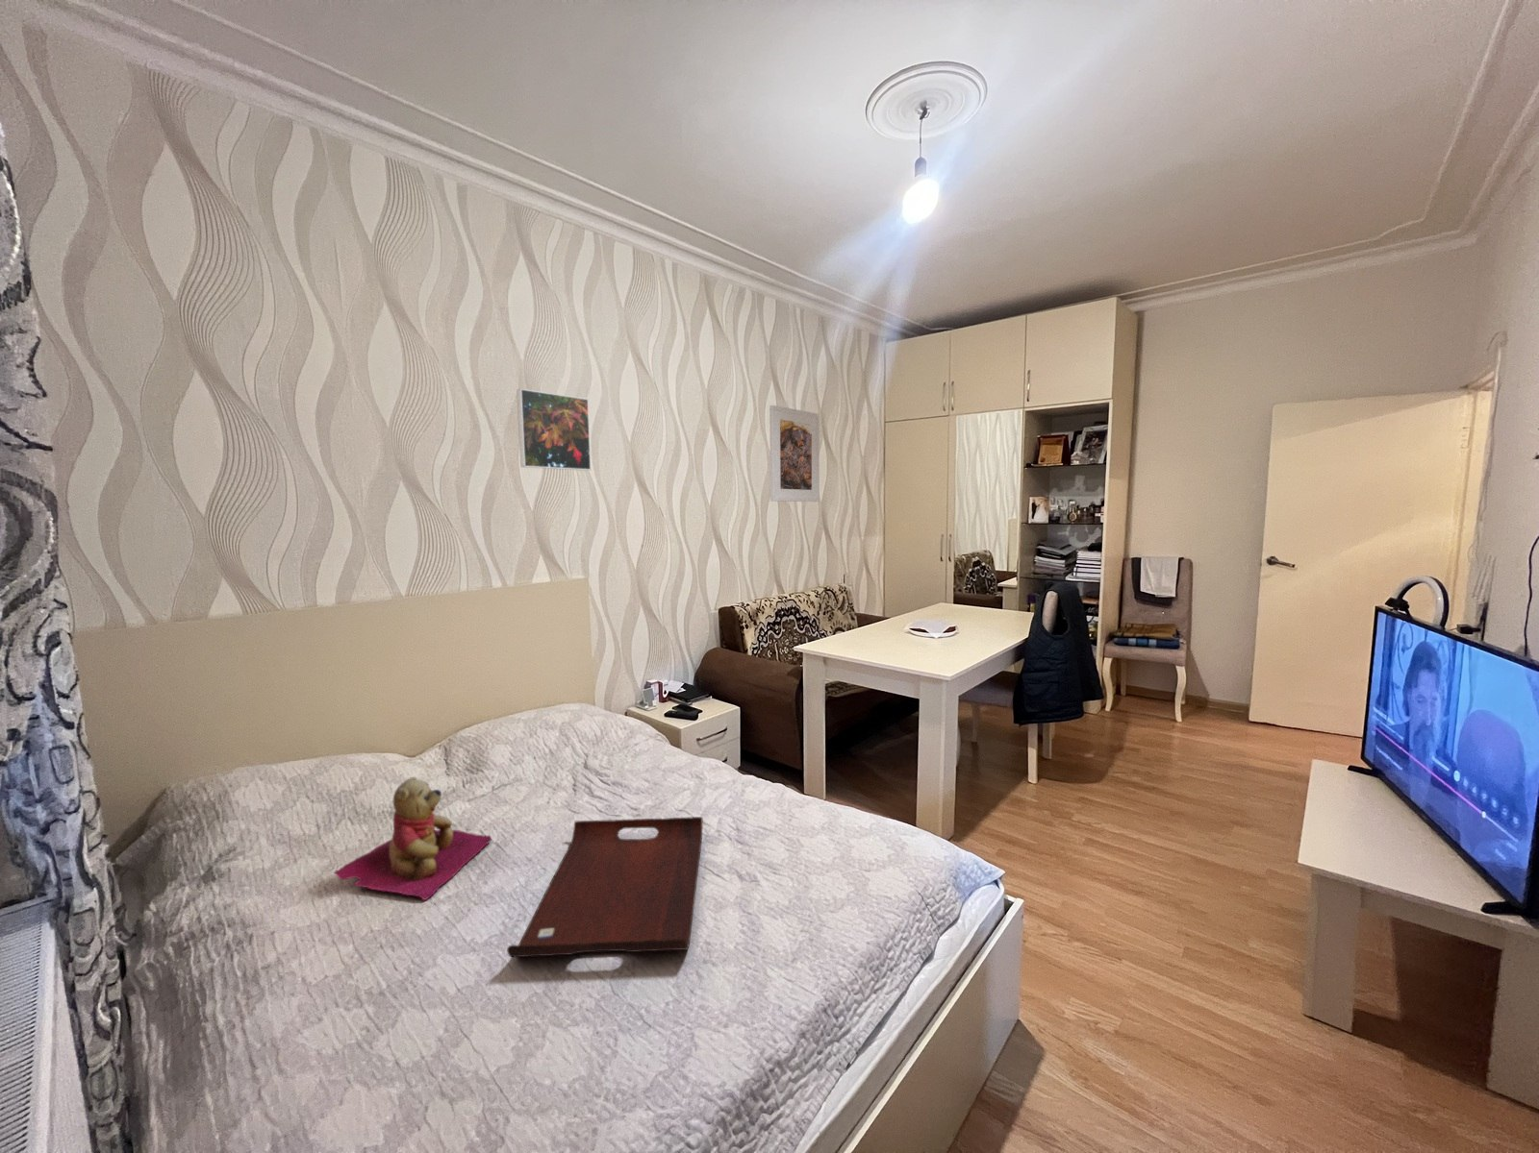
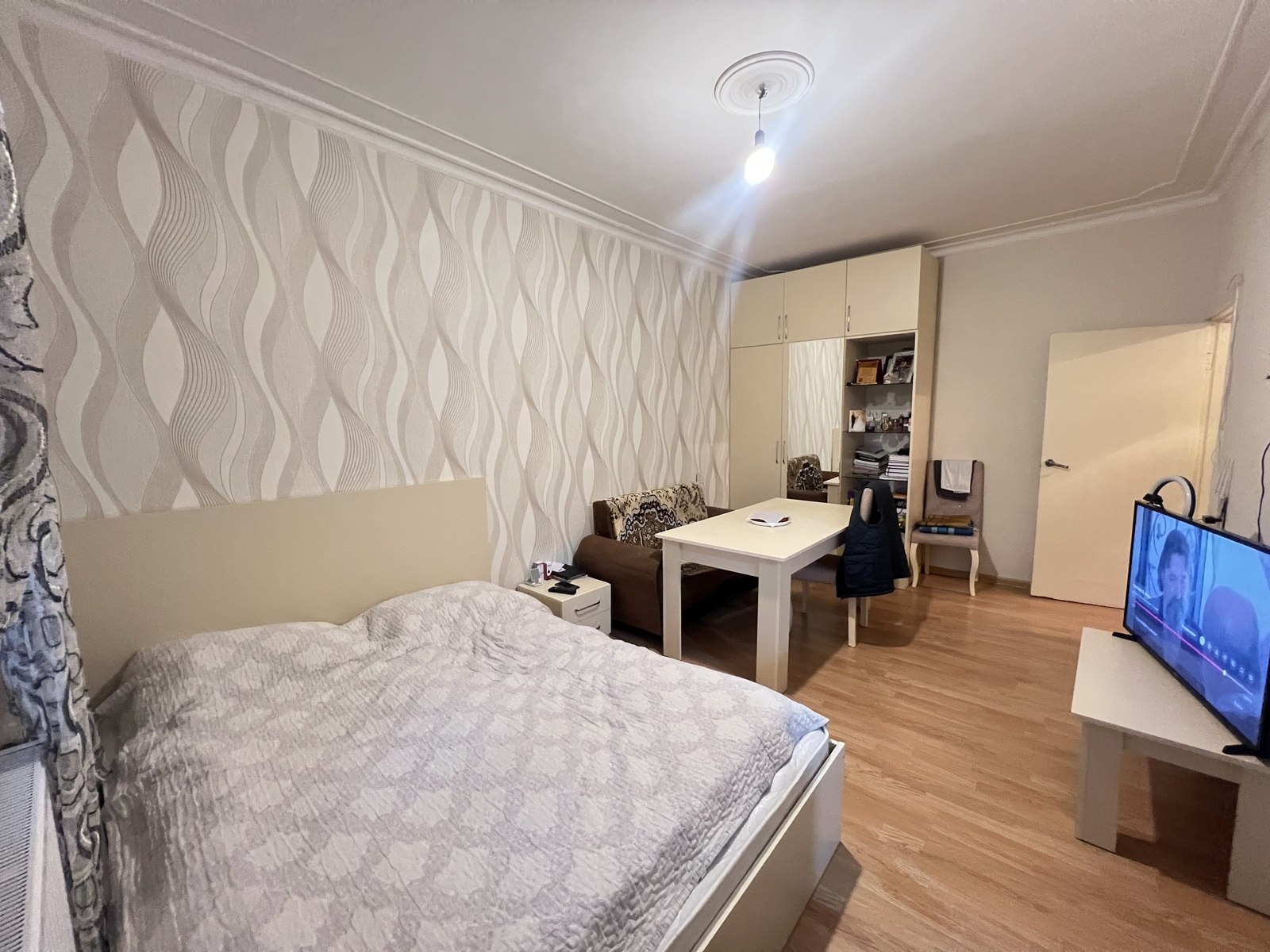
- teddy bear [333,776,492,901]
- serving tray [507,816,704,958]
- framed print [768,405,820,503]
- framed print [515,389,591,472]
